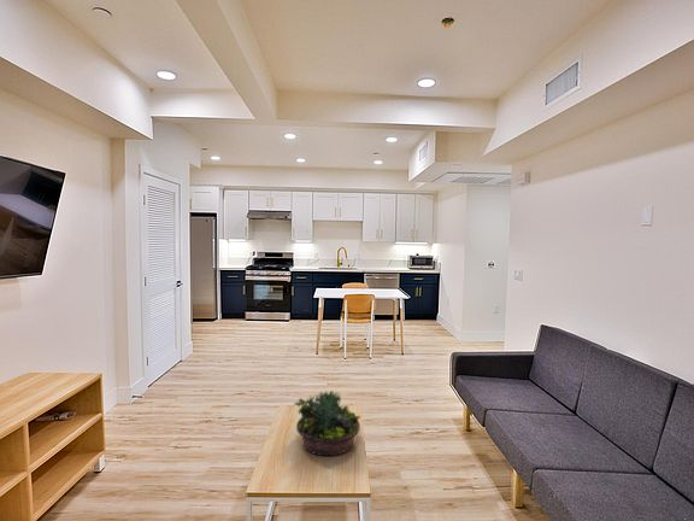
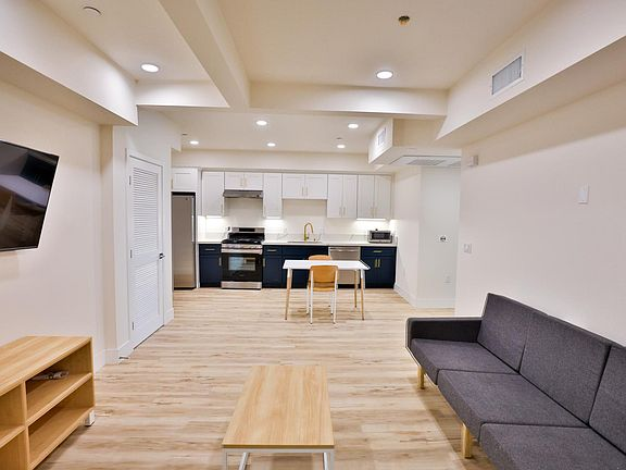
- succulent planter [293,390,361,457]
